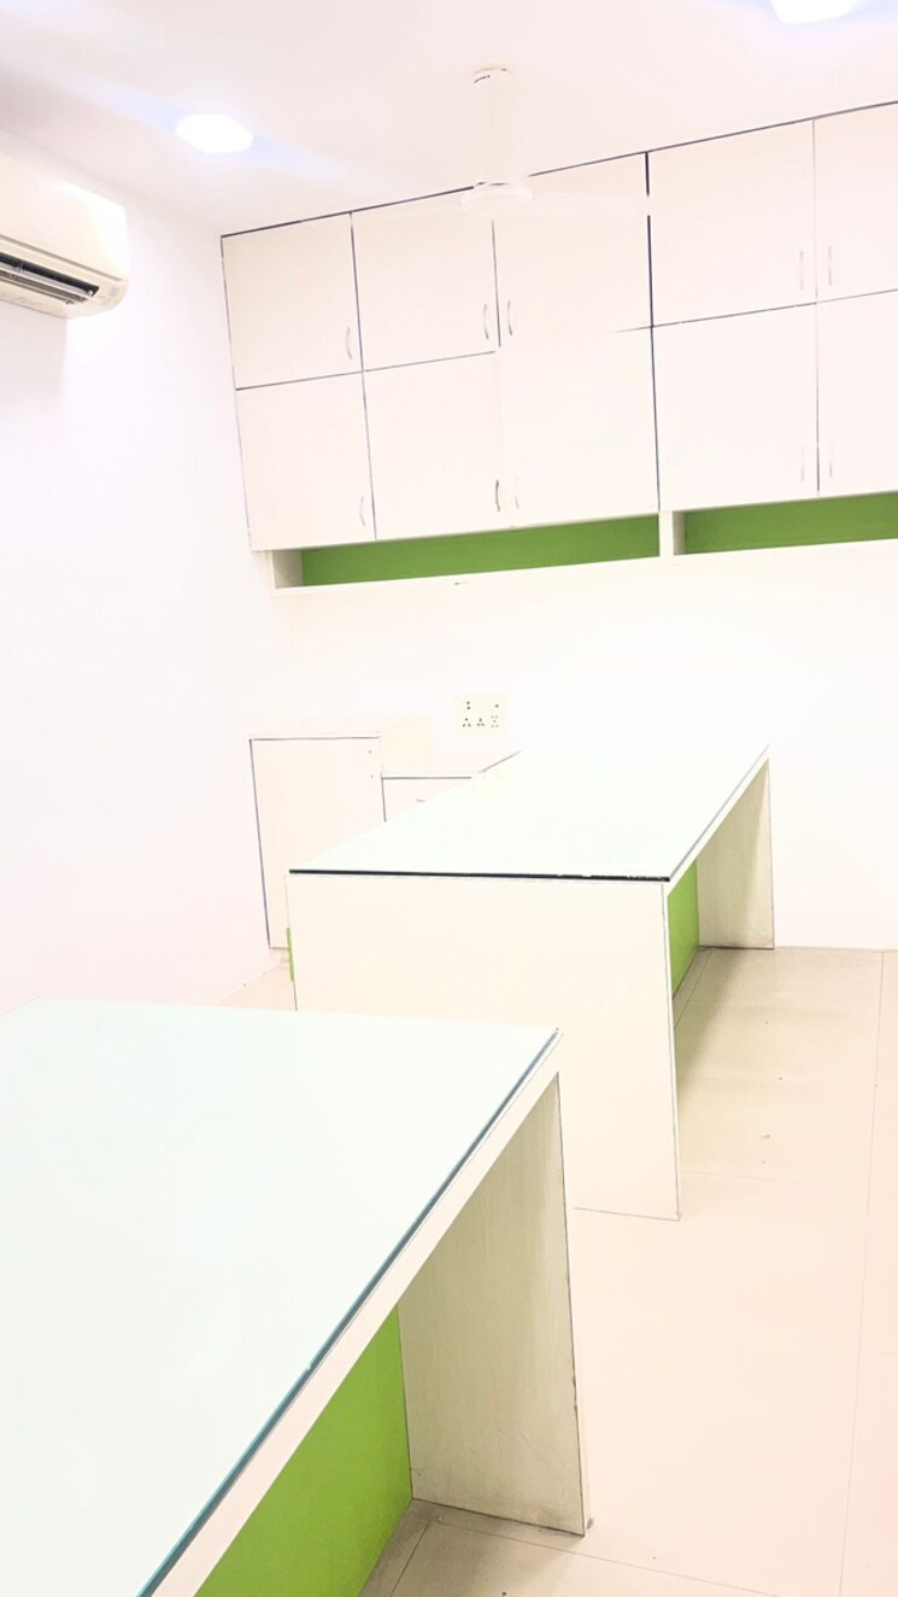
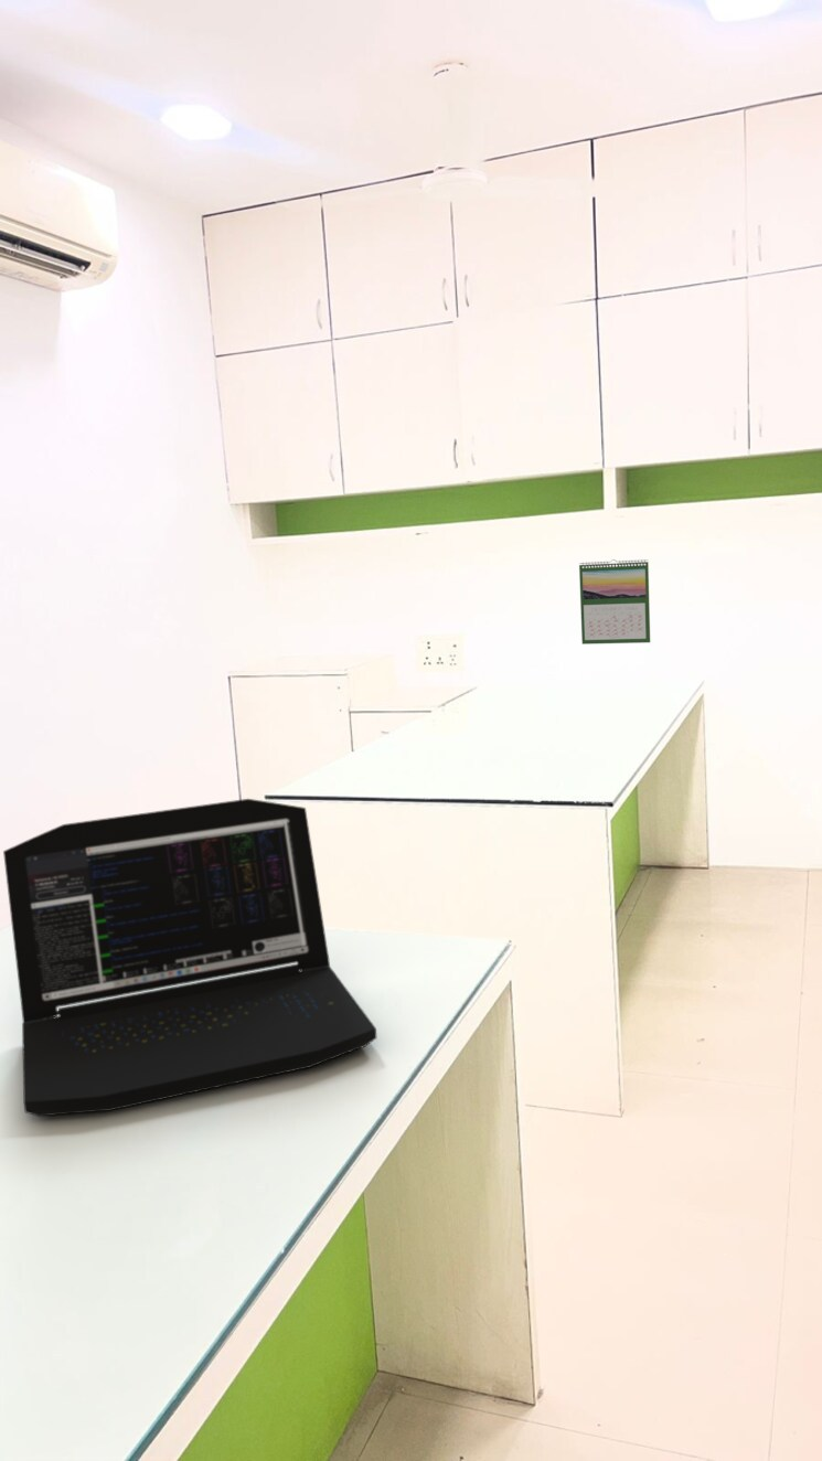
+ calendar [578,558,651,646]
+ laptop [2,798,378,1118]
